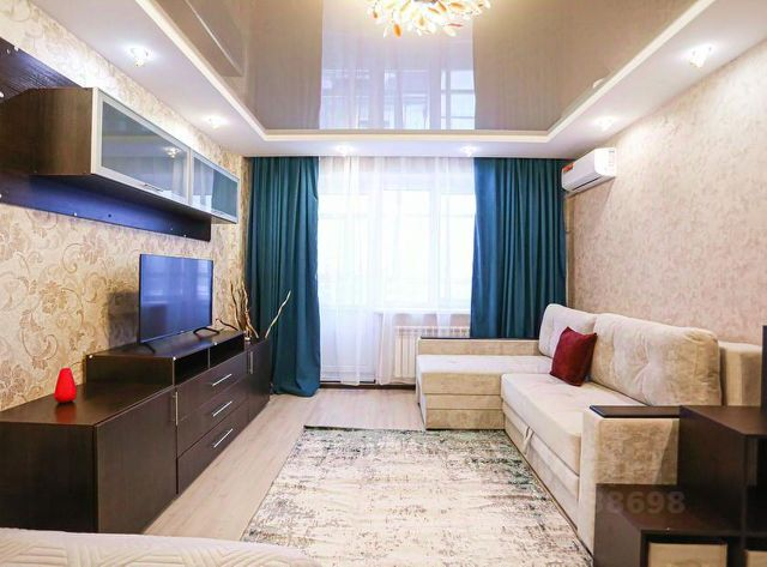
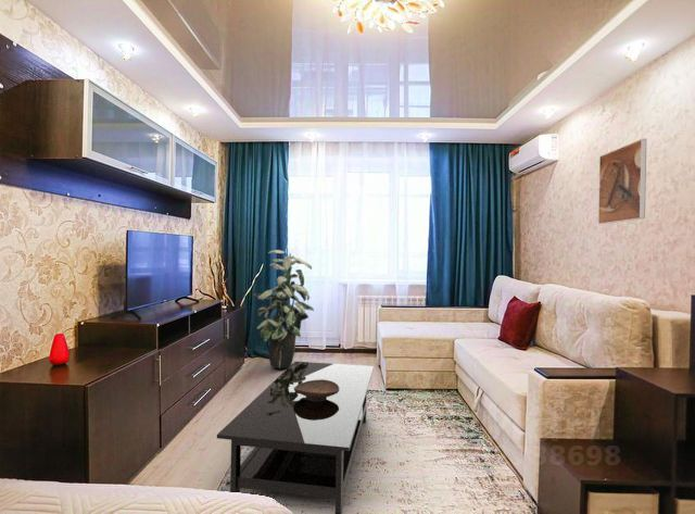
+ decorative bowl [294,379,340,401]
+ indoor plant [252,249,315,369]
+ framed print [597,138,647,225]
+ coffee table [216,361,375,514]
